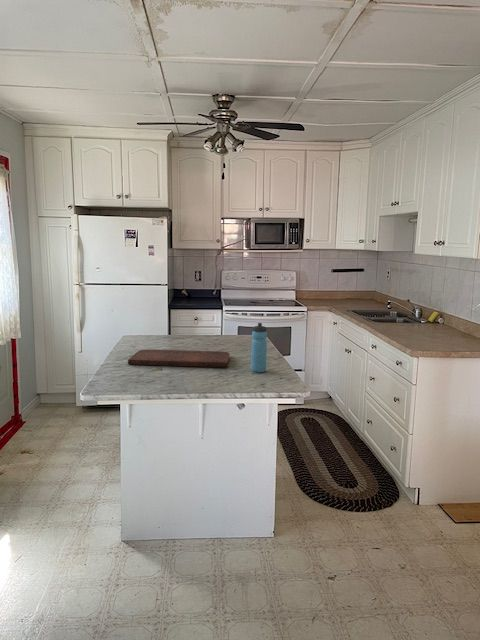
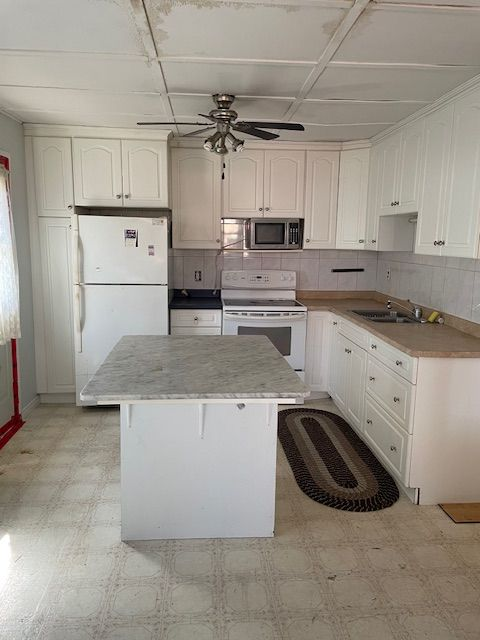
- cutting board [127,348,230,368]
- water bottle [250,322,268,373]
